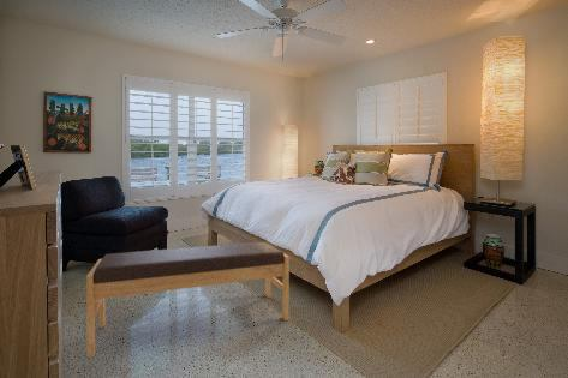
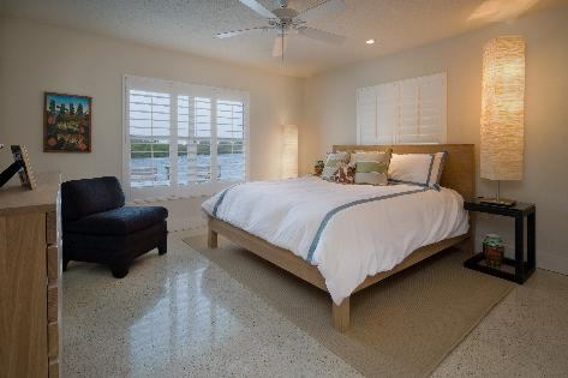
- bench [85,241,291,359]
